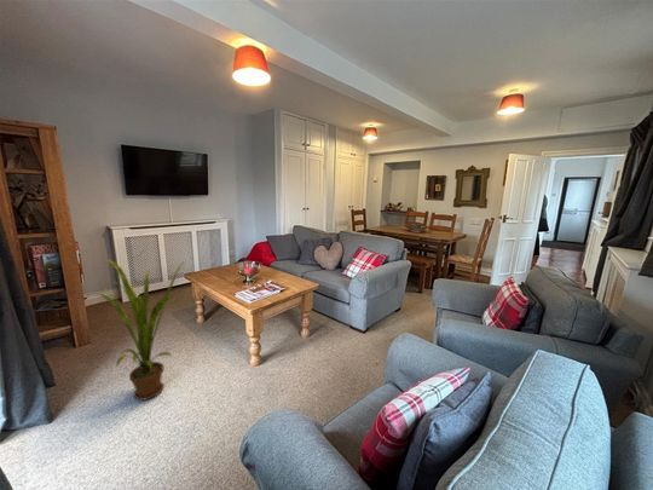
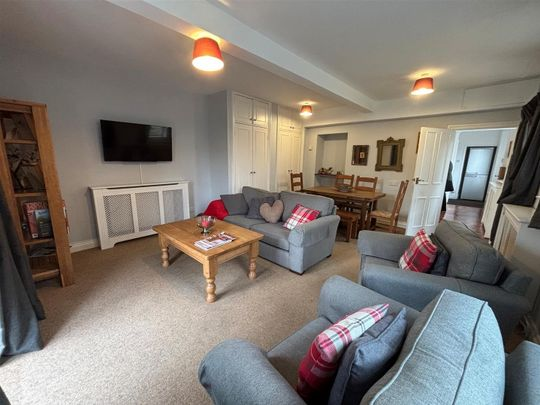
- house plant [88,256,186,402]
